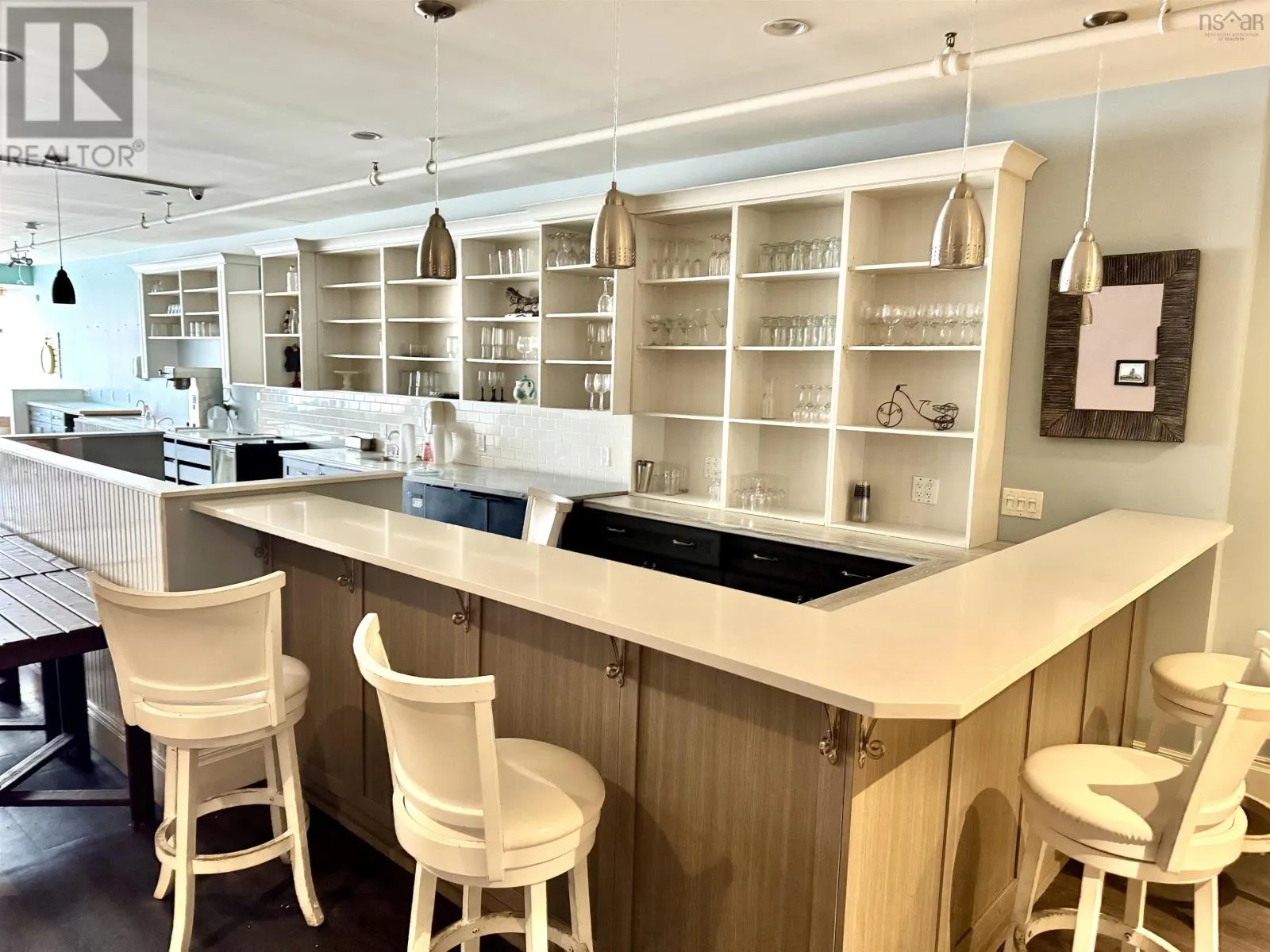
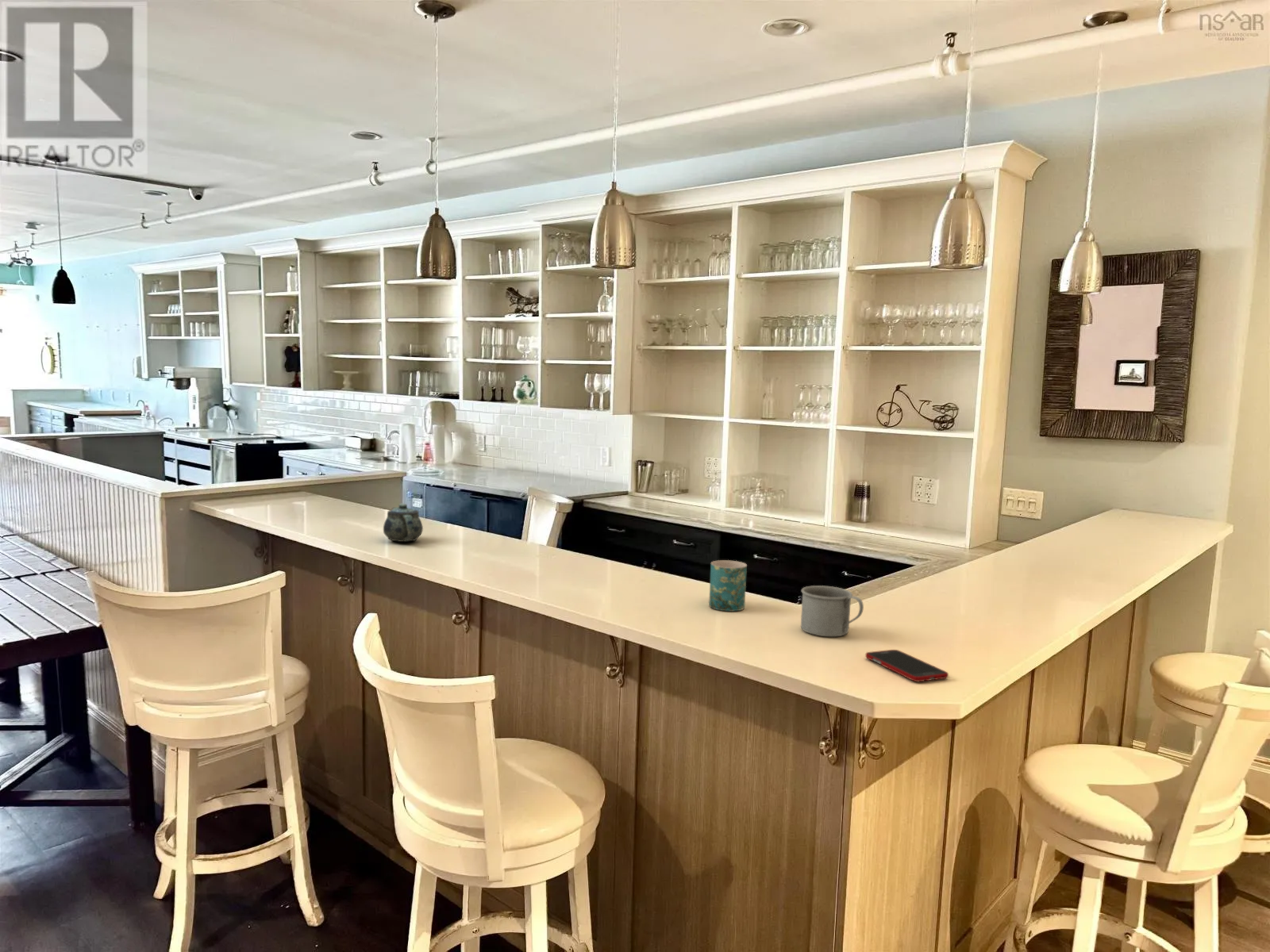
+ chinaware [383,503,424,543]
+ cell phone [864,649,949,682]
+ mug [708,559,748,612]
+ mug [800,585,864,638]
